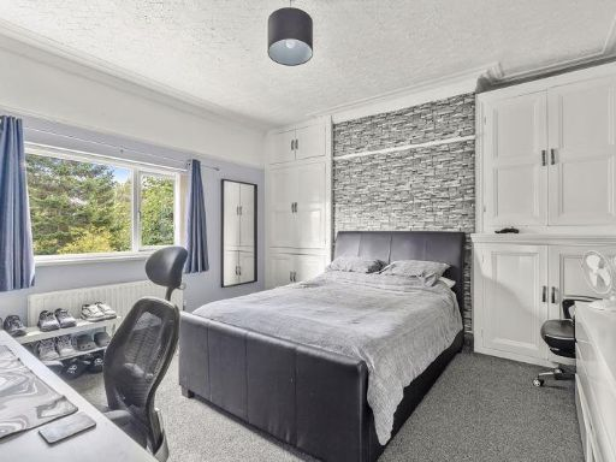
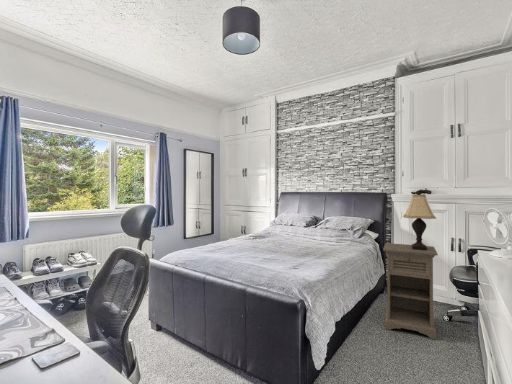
+ lamp [402,191,437,250]
+ nightstand [382,242,439,340]
